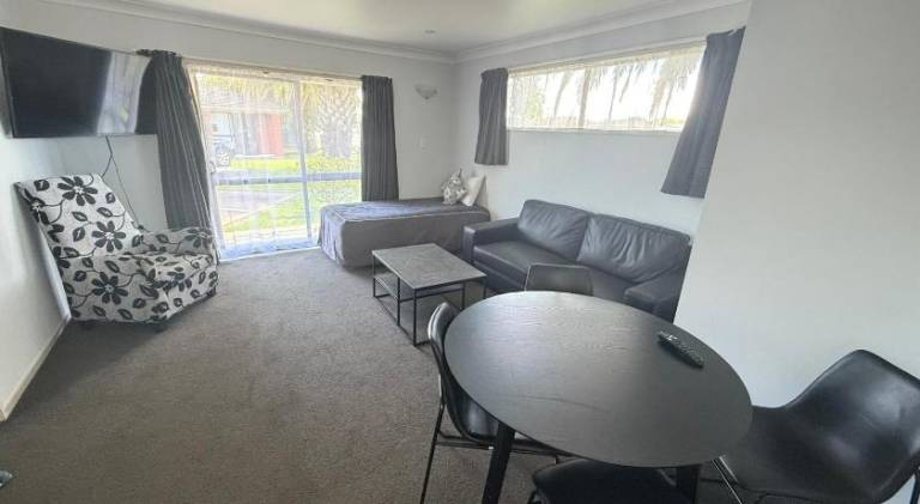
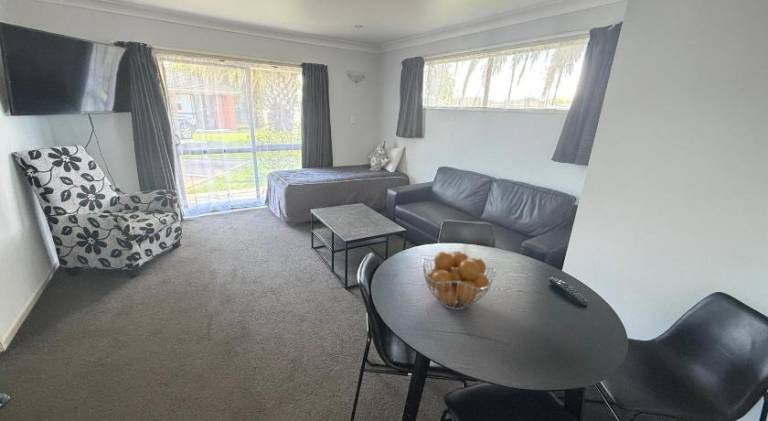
+ fruit basket [421,250,497,311]
